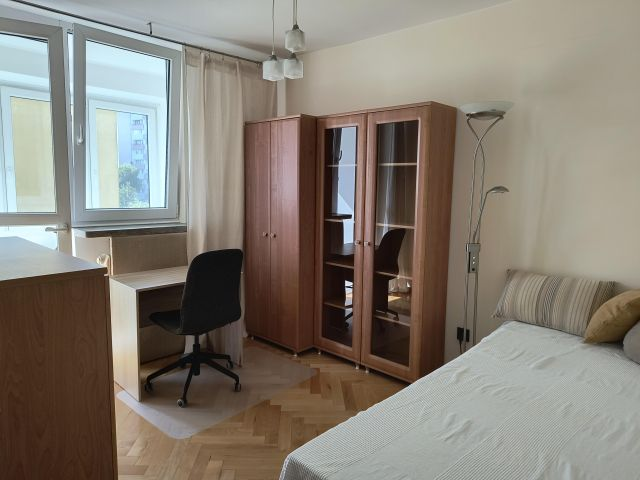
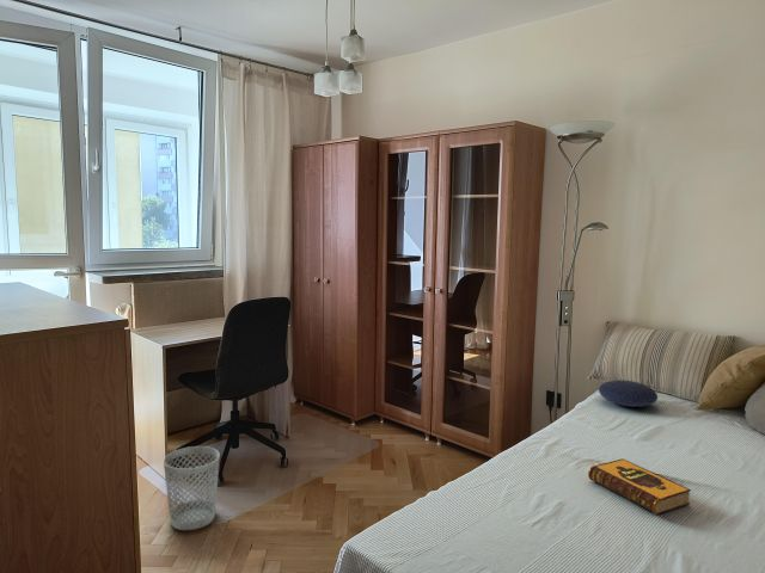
+ wastebasket [163,445,221,531]
+ cushion [598,378,659,408]
+ hardback book [587,457,692,516]
